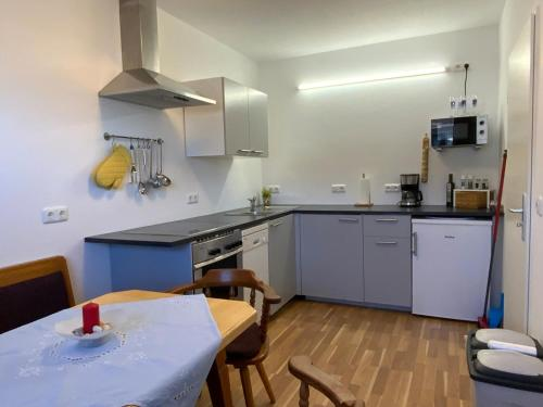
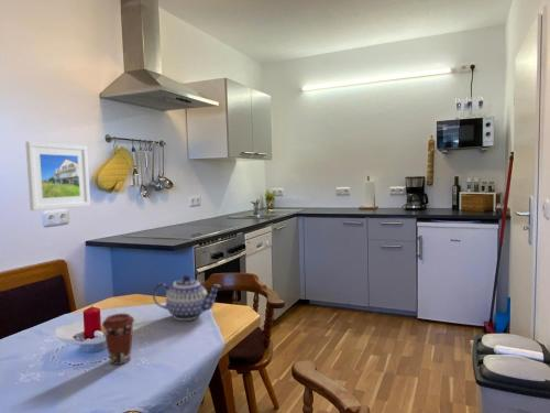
+ coffee cup [101,313,135,366]
+ teapot [152,274,221,322]
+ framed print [24,141,91,211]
